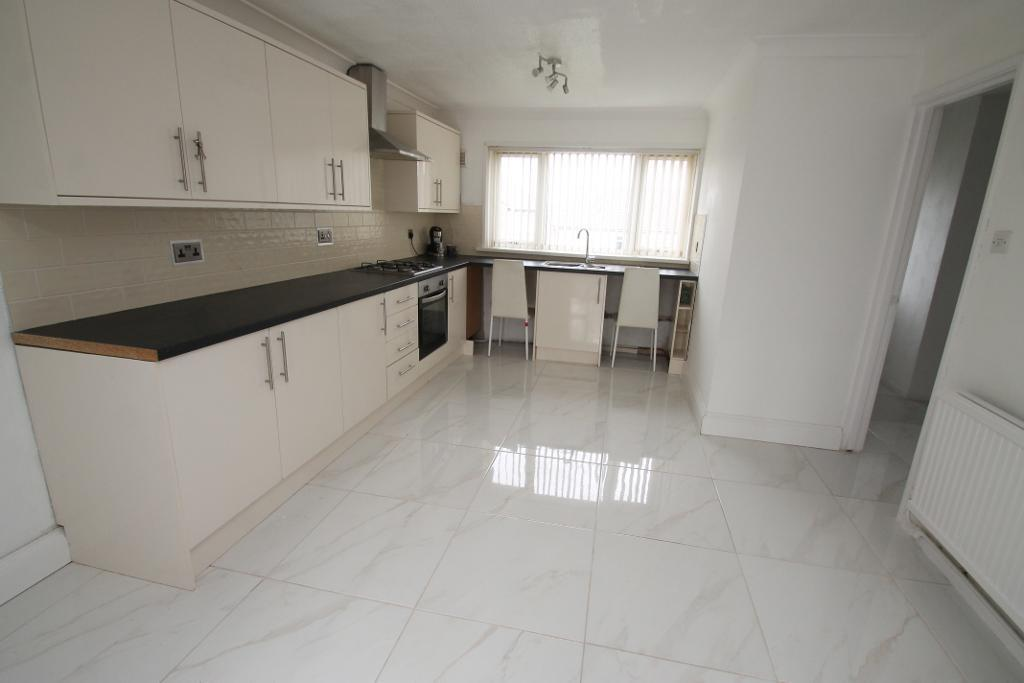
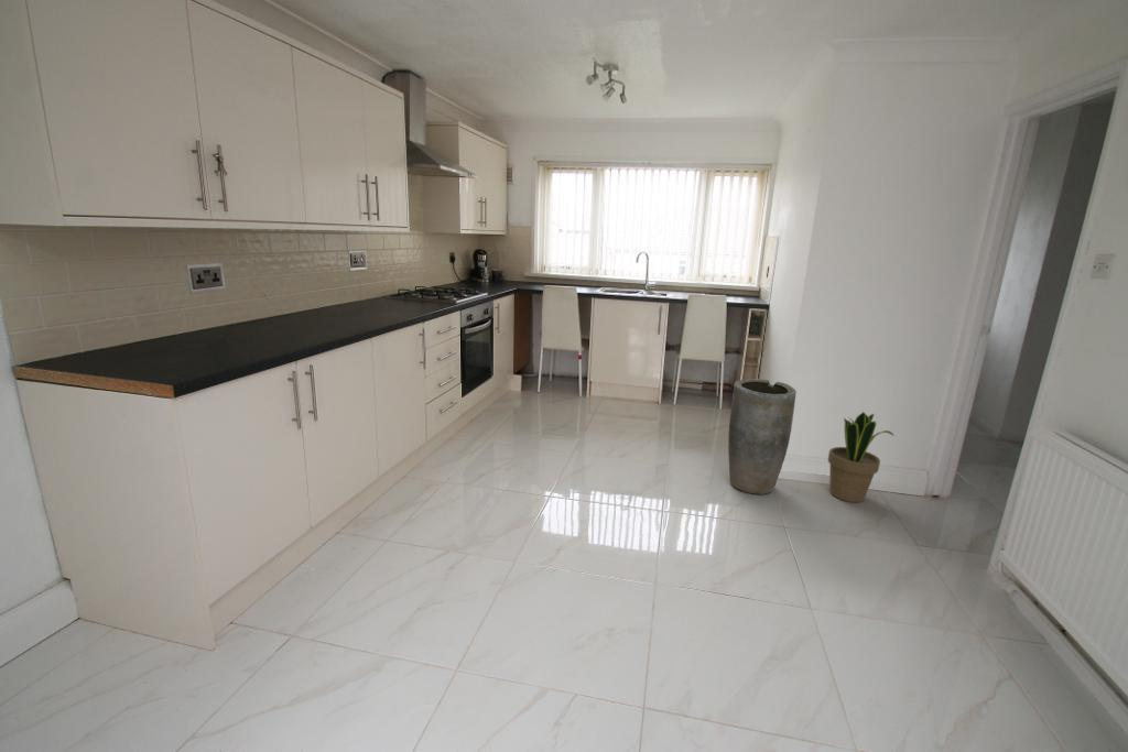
+ vase [727,378,798,495]
+ potted plant [827,411,896,503]
